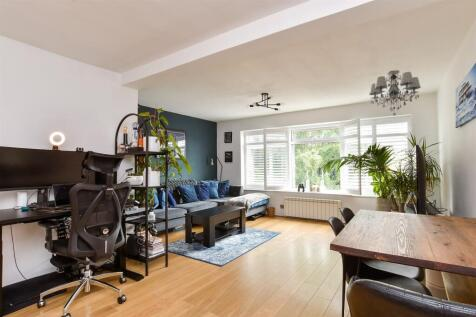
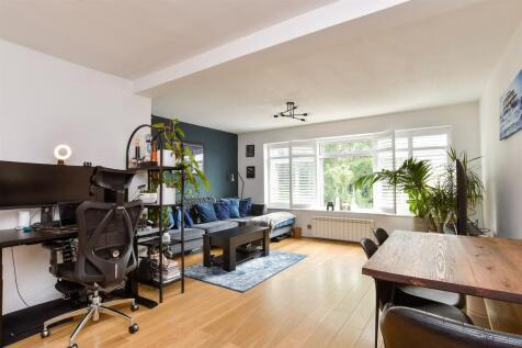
- chandelier [368,69,422,117]
